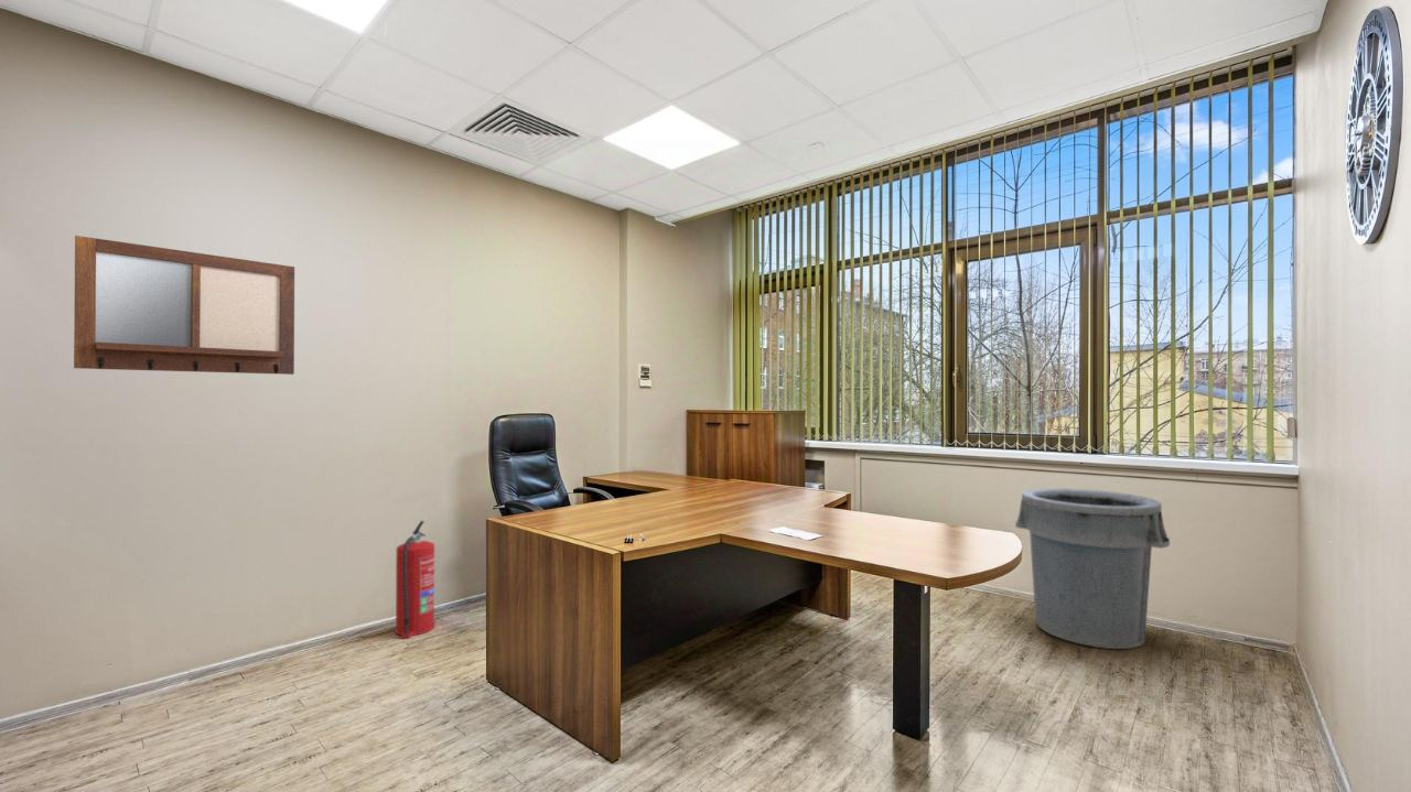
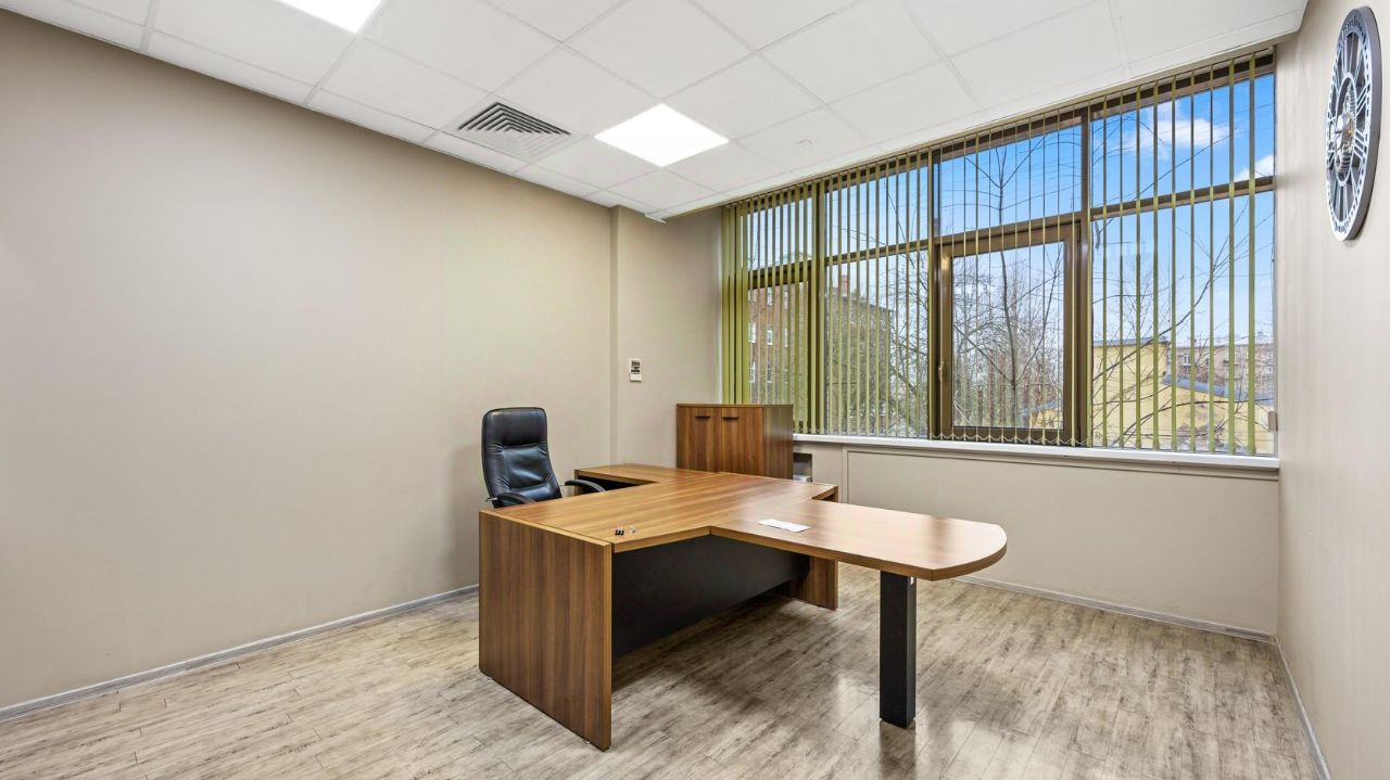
- fire extinguisher [395,520,435,640]
- writing board [73,235,295,376]
- trash can [1014,487,1171,650]
